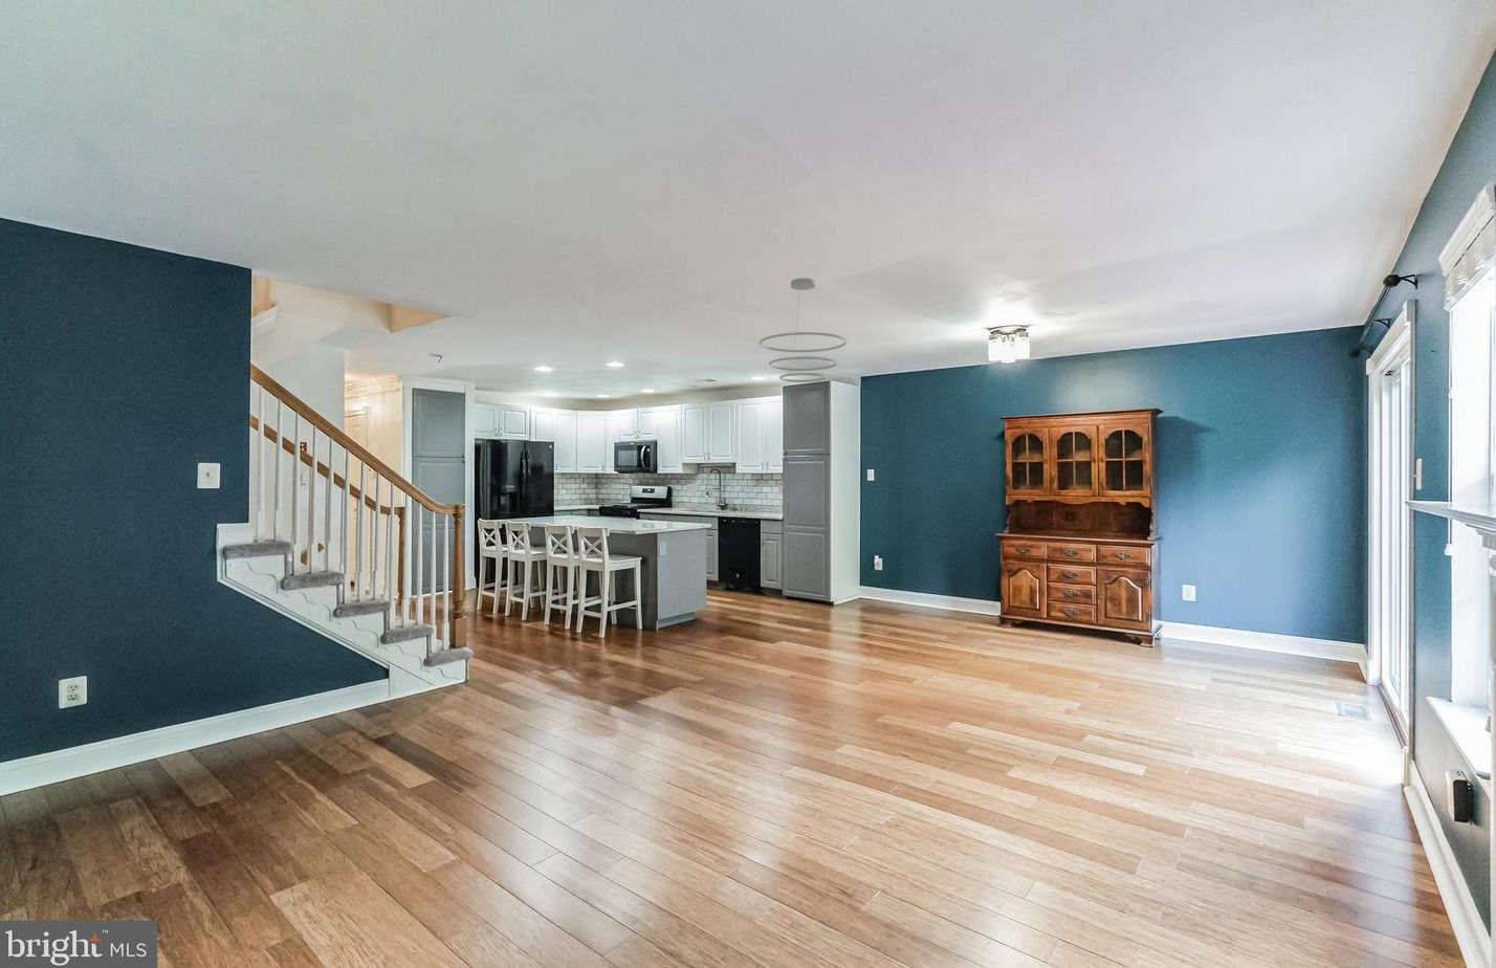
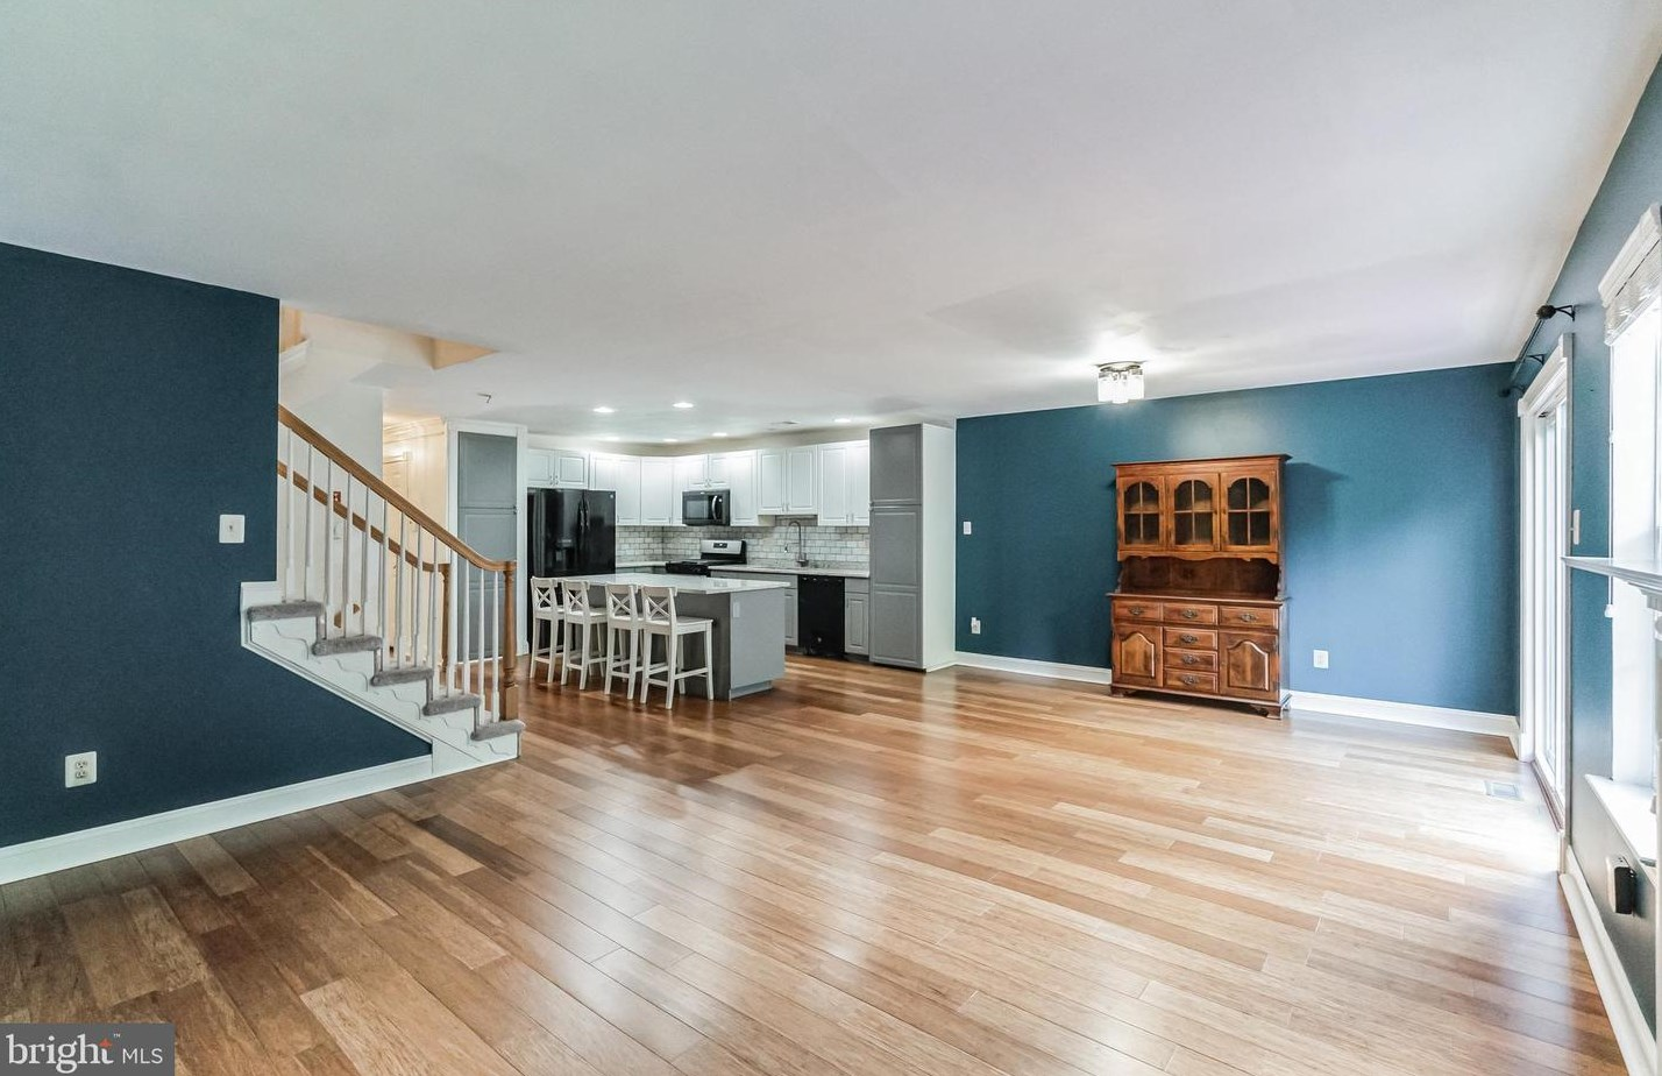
- ceiling light fixture [759,277,847,384]
